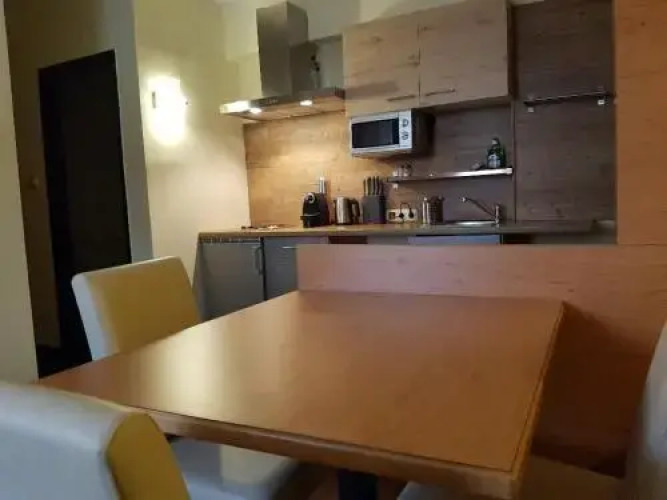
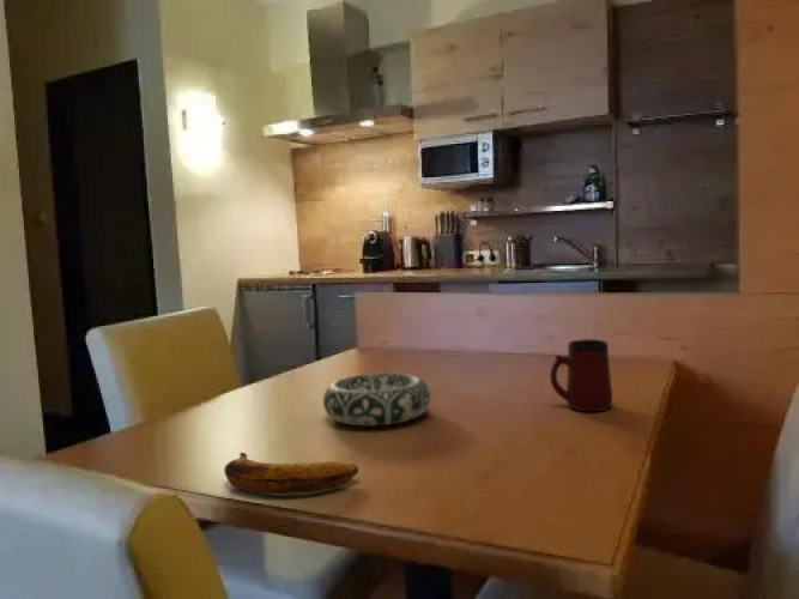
+ banana [223,452,359,495]
+ mug [549,338,613,412]
+ decorative bowl [322,371,431,426]
